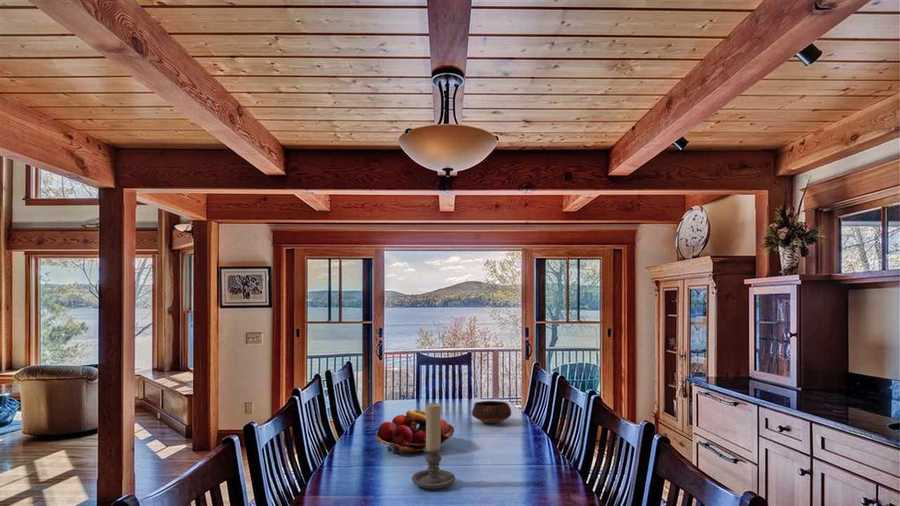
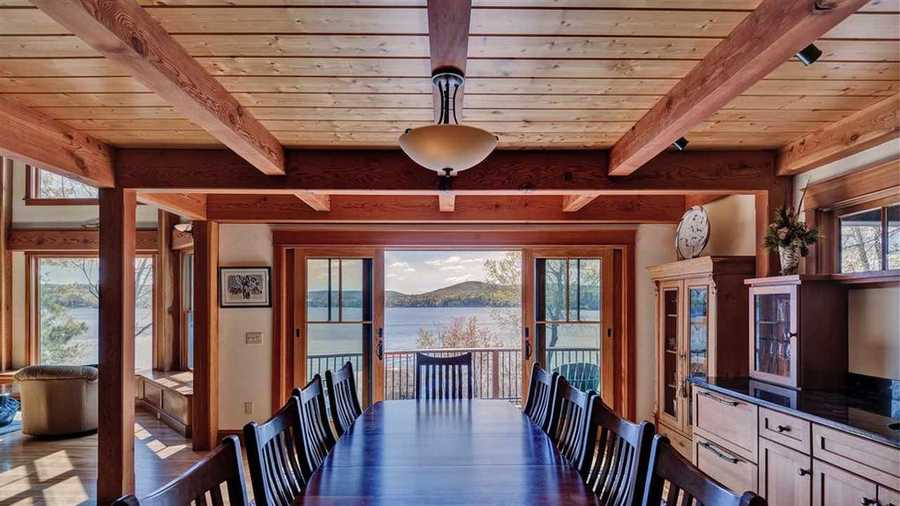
- bowl [471,400,512,424]
- candle holder [411,402,456,490]
- fruit basket [375,409,455,456]
